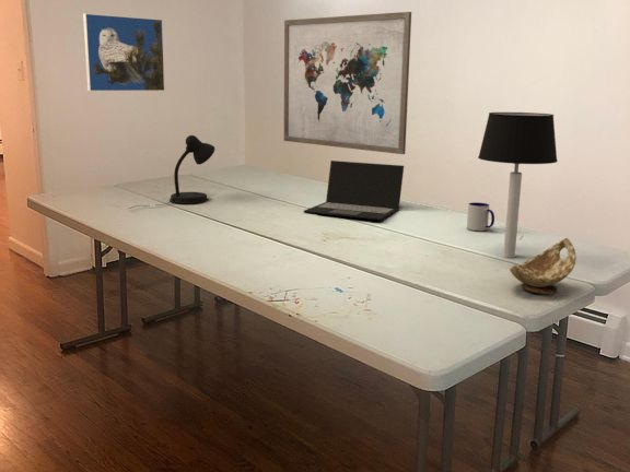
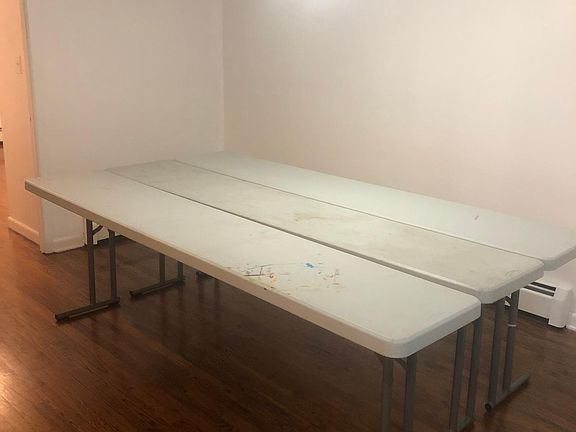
- decorative bowl [509,237,578,295]
- mug [466,201,495,232]
- laptop [303,160,405,221]
- wall art [283,11,412,155]
- desk lamp [128,134,215,210]
- table lamp [477,111,559,259]
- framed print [82,12,166,92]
